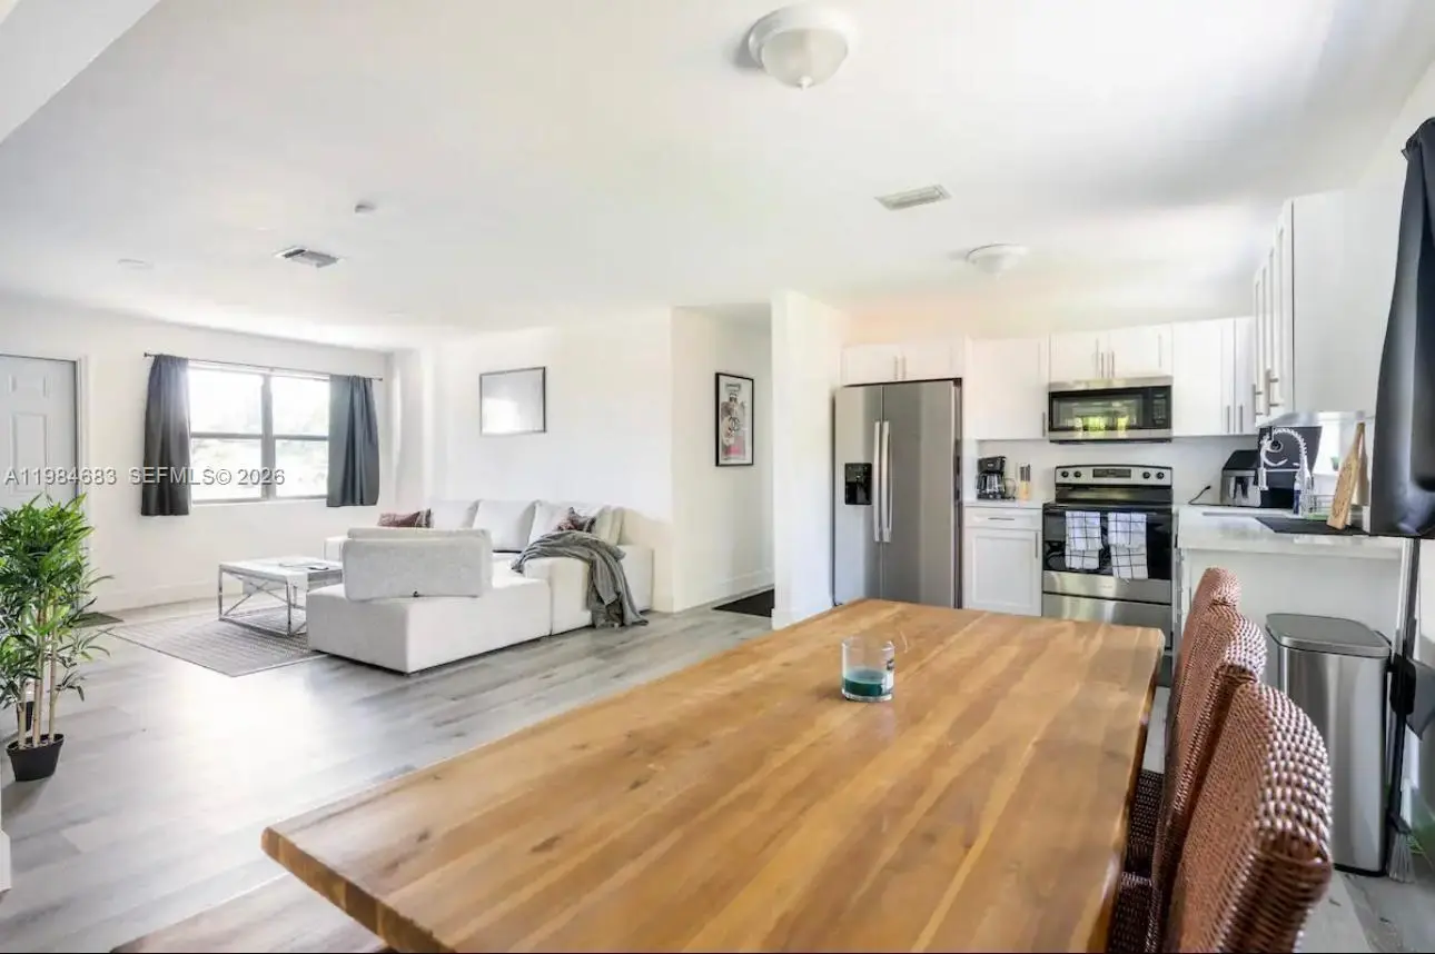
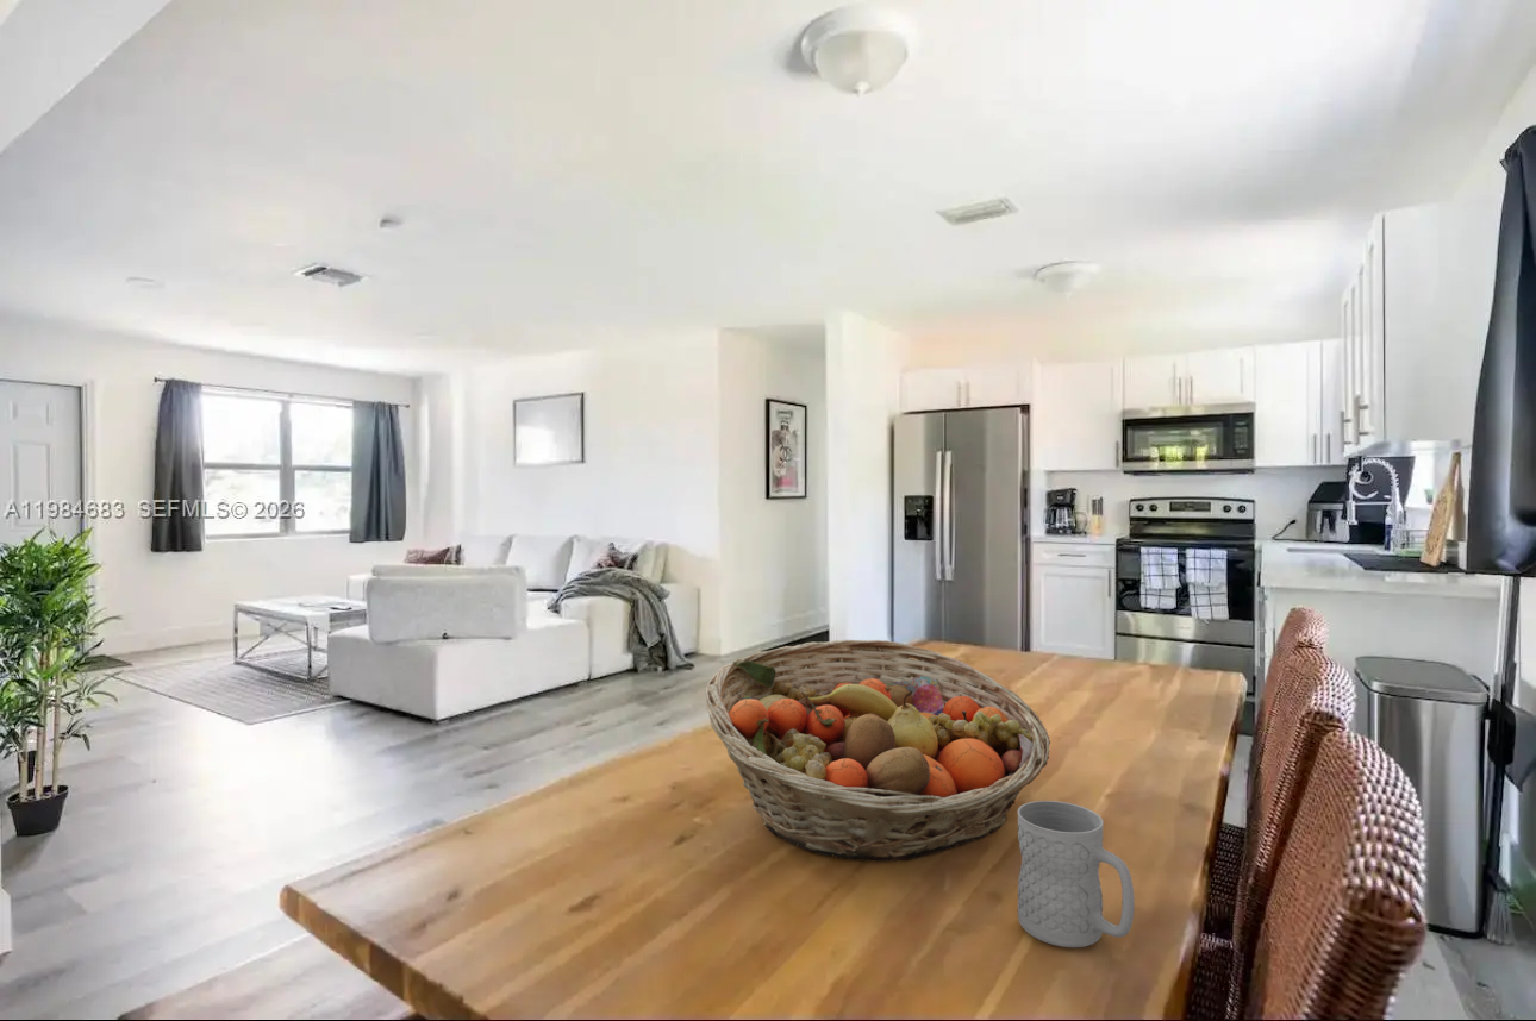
+ fruit basket [704,639,1051,863]
+ mug [1017,800,1136,948]
